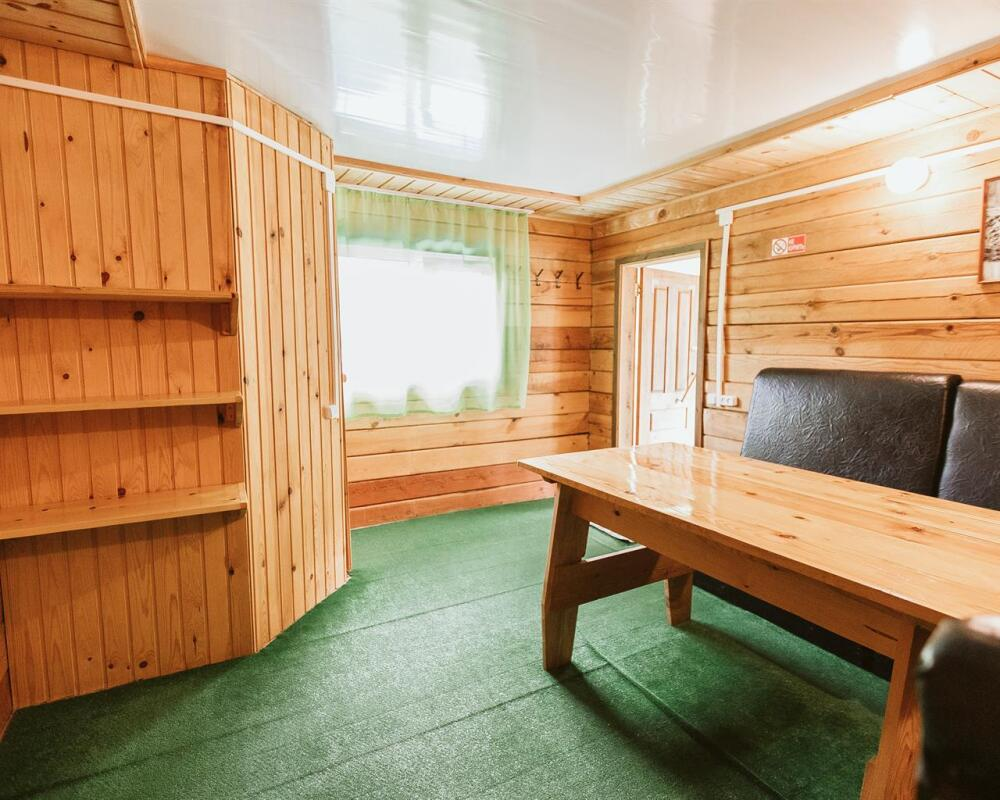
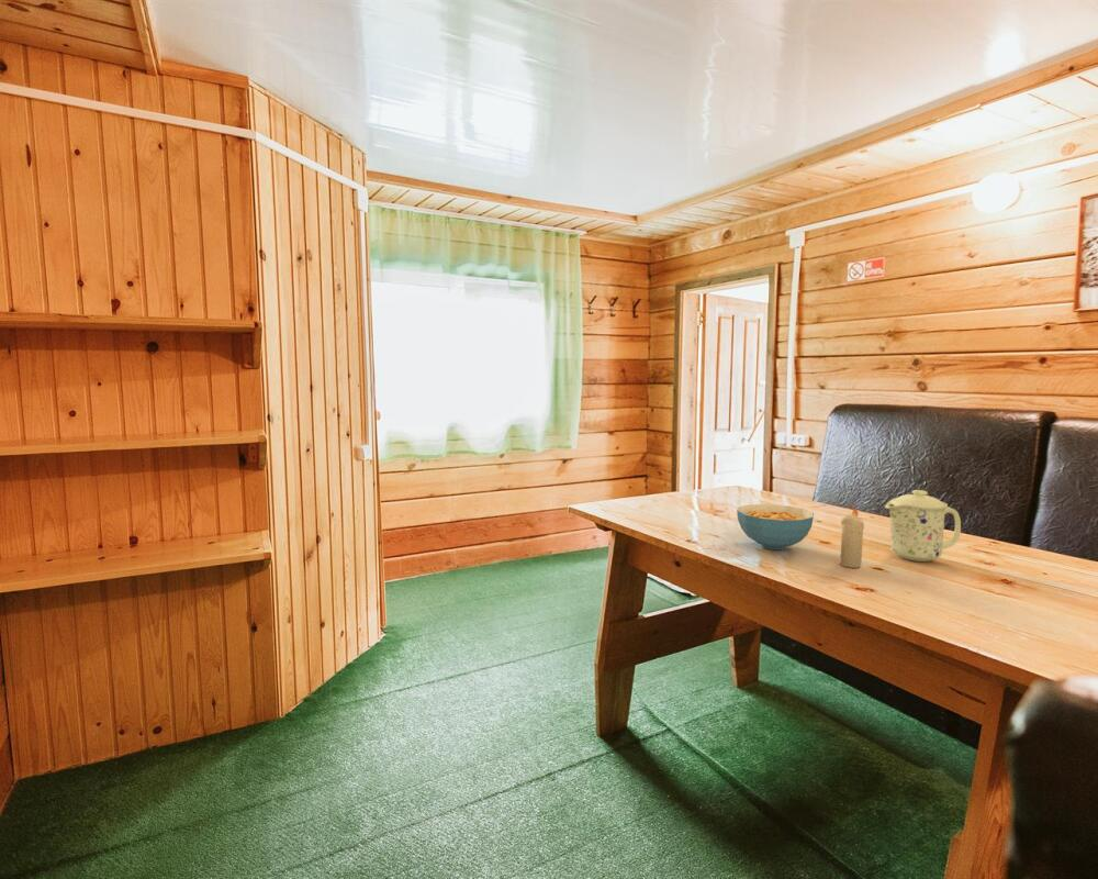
+ mug [884,489,962,563]
+ cereal bowl [736,503,815,550]
+ candle [839,505,865,569]
